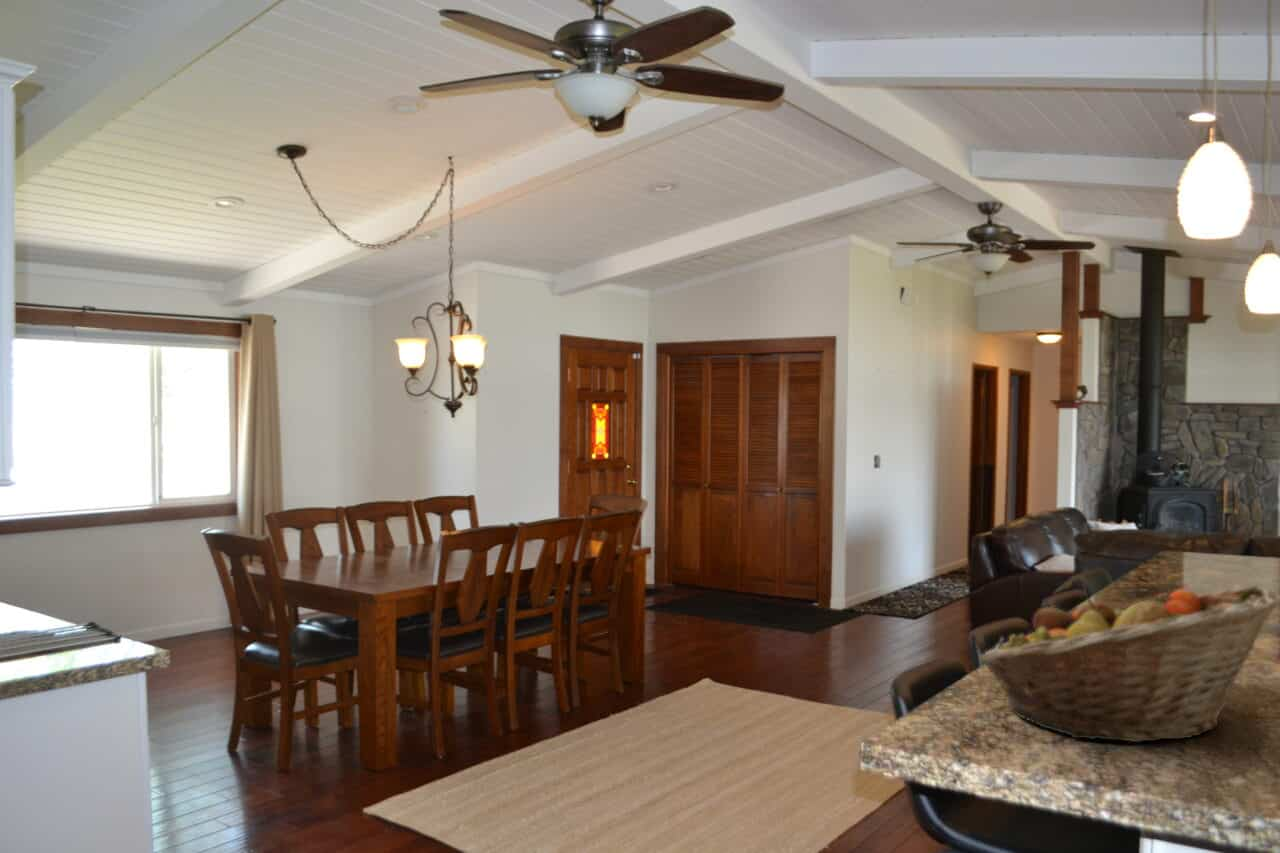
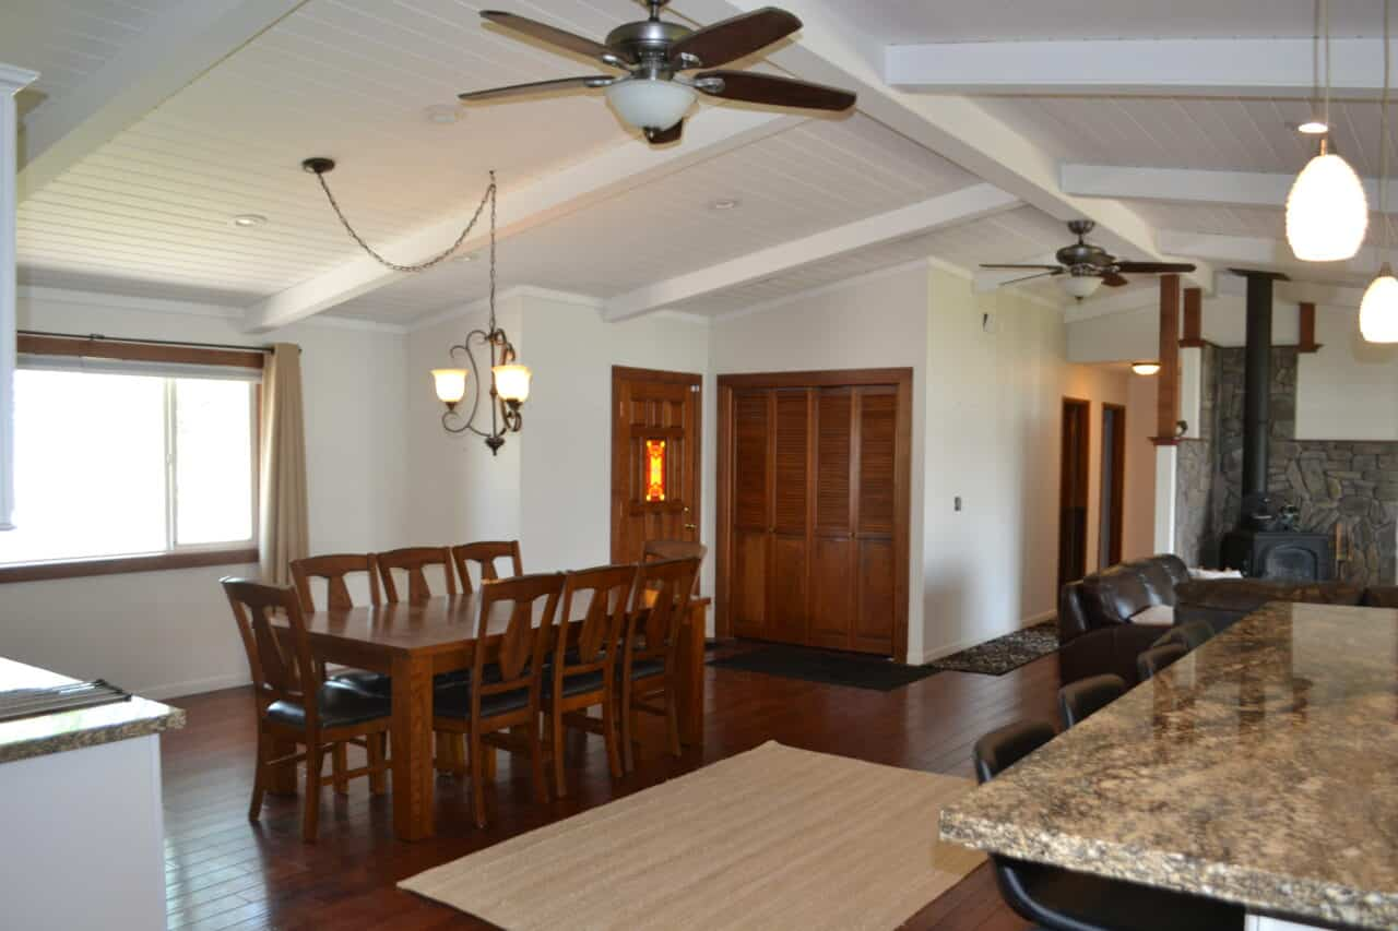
- fruit basket [979,584,1280,743]
